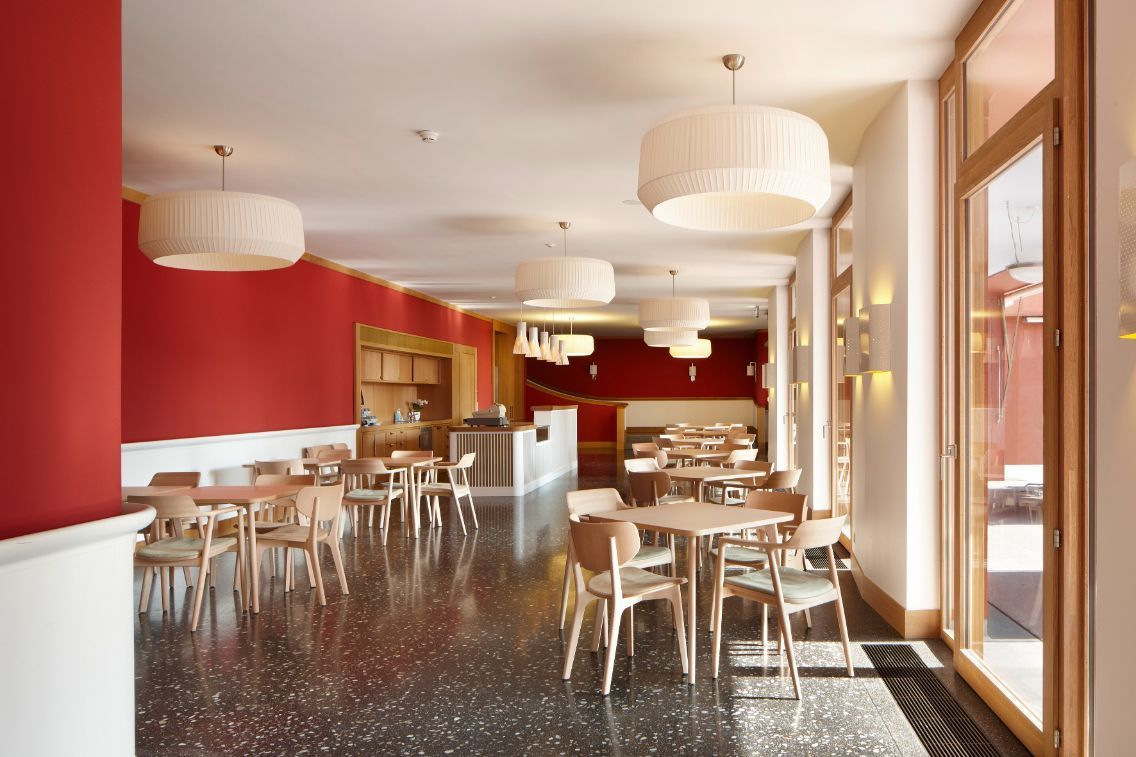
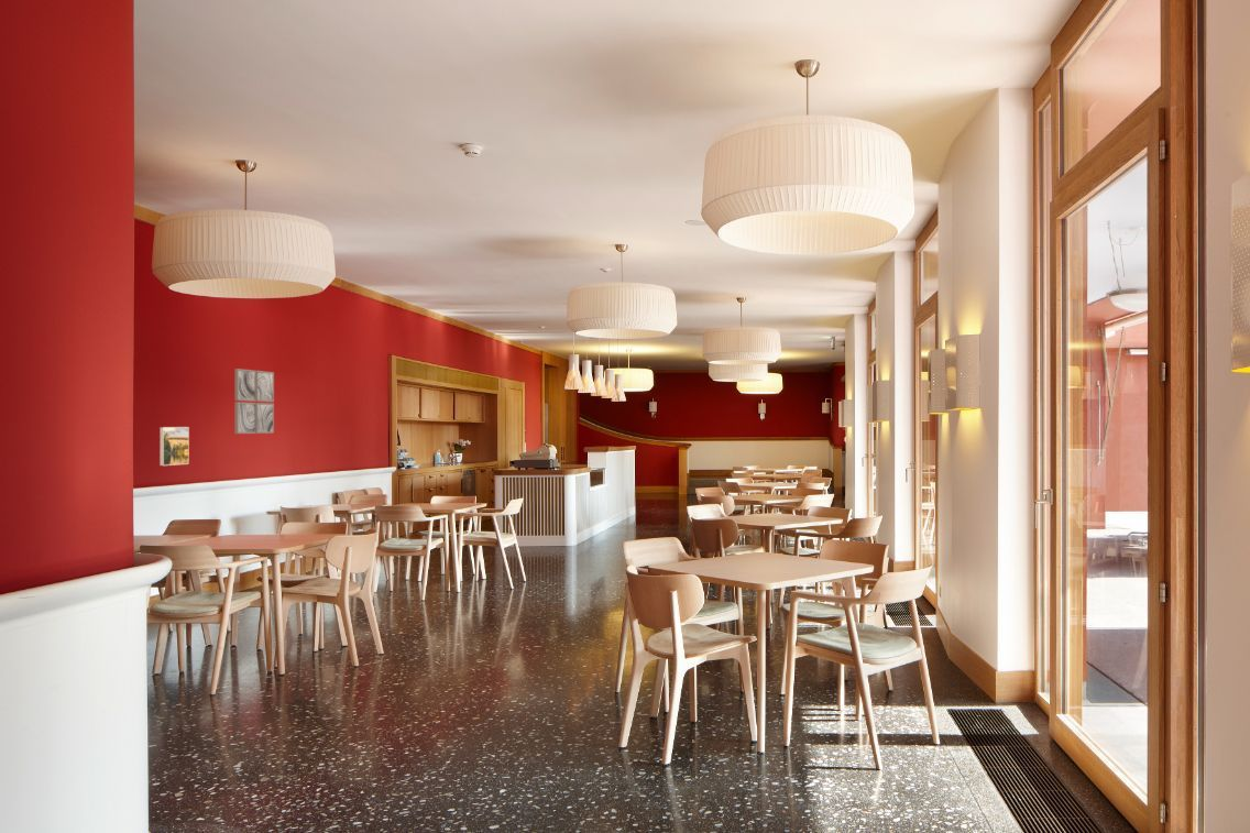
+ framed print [158,426,190,467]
+ wall art [233,368,275,435]
